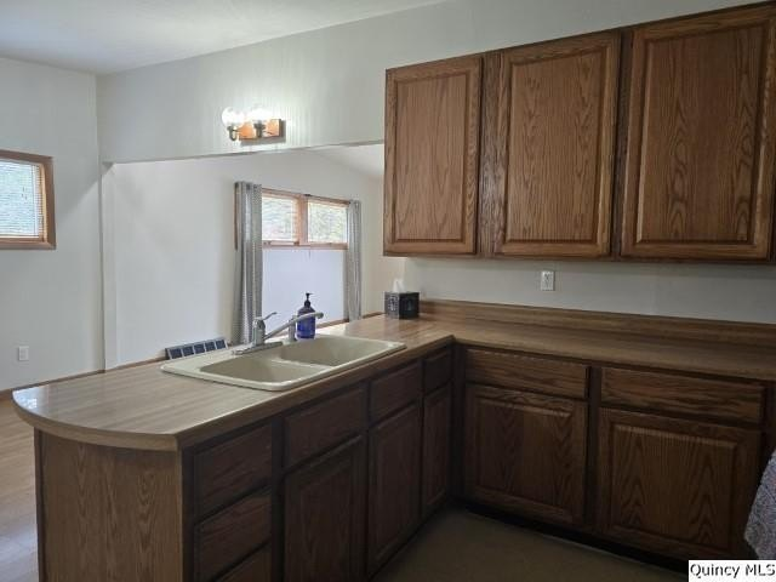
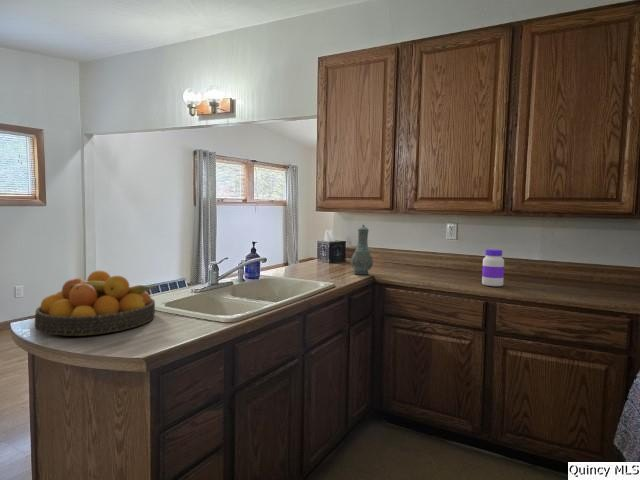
+ vase [349,224,374,275]
+ jar [481,248,505,287]
+ fruit bowl [34,270,157,337]
